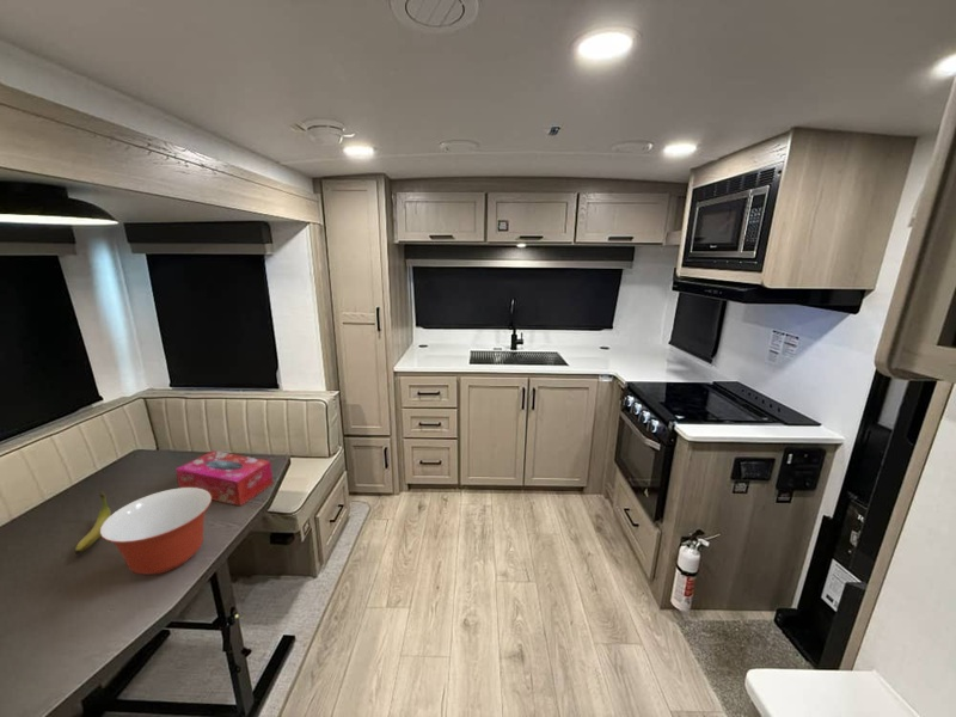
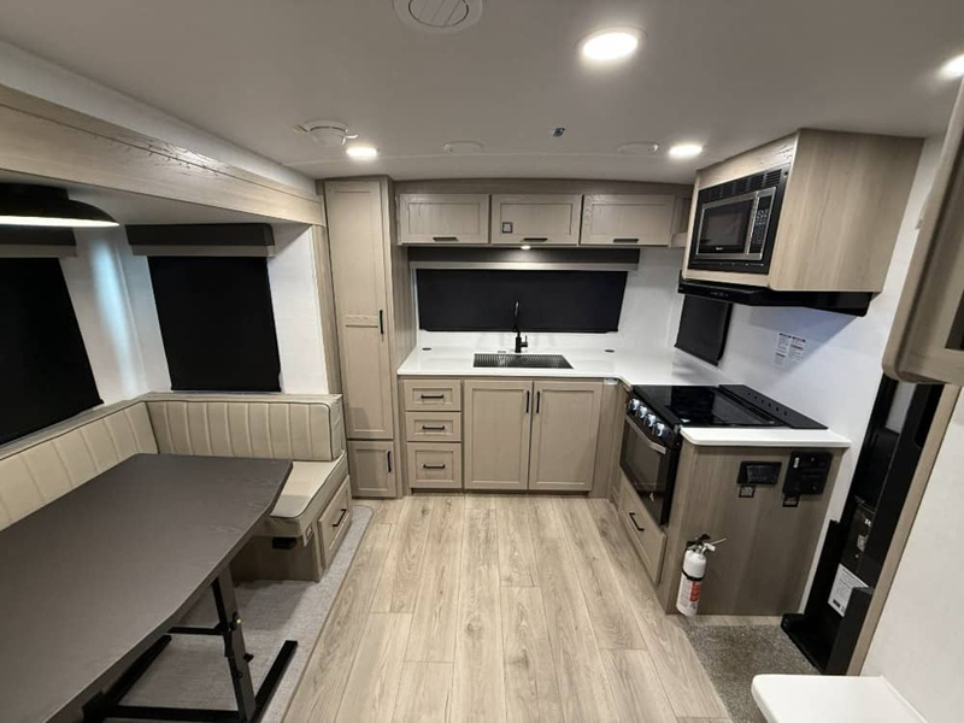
- mixing bowl [99,488,213,576]
- banana [74,491,112,556]
- tissue box [174,449,274,507]
